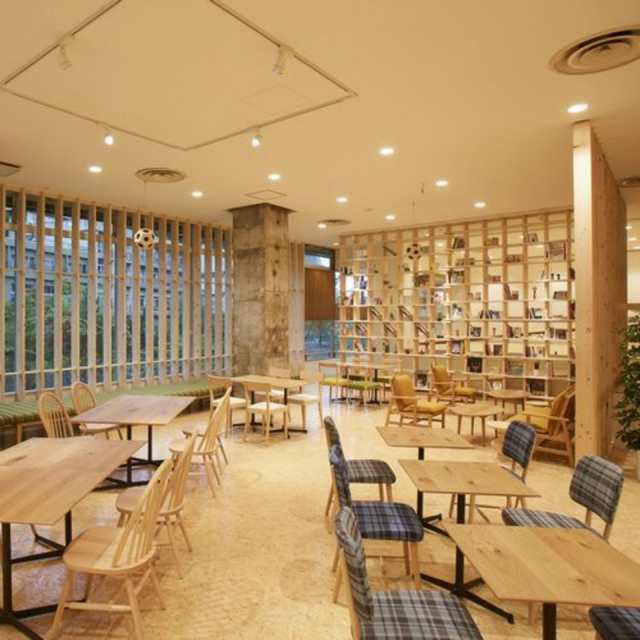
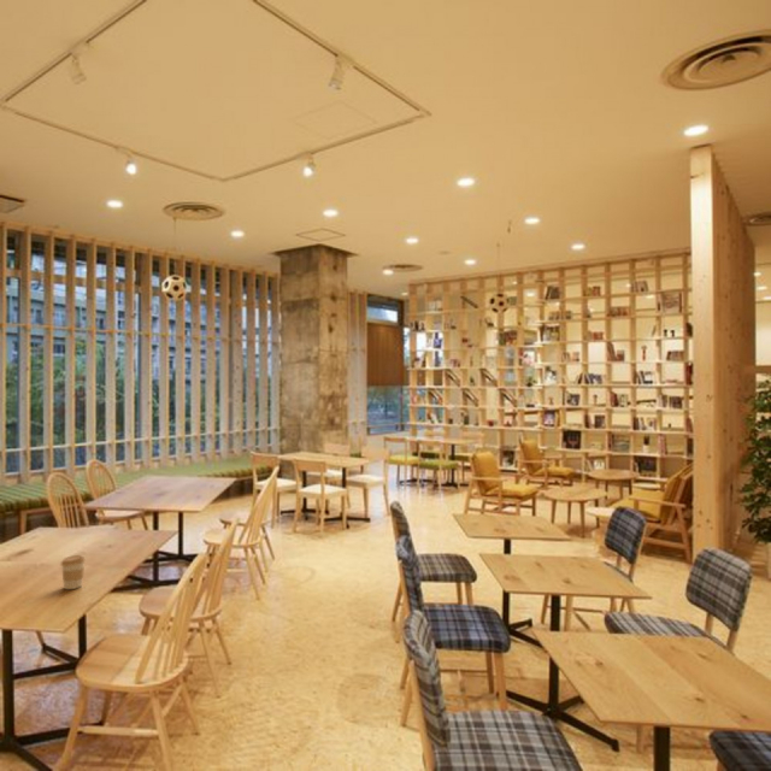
+ coffee cup [60,554,86,590]
